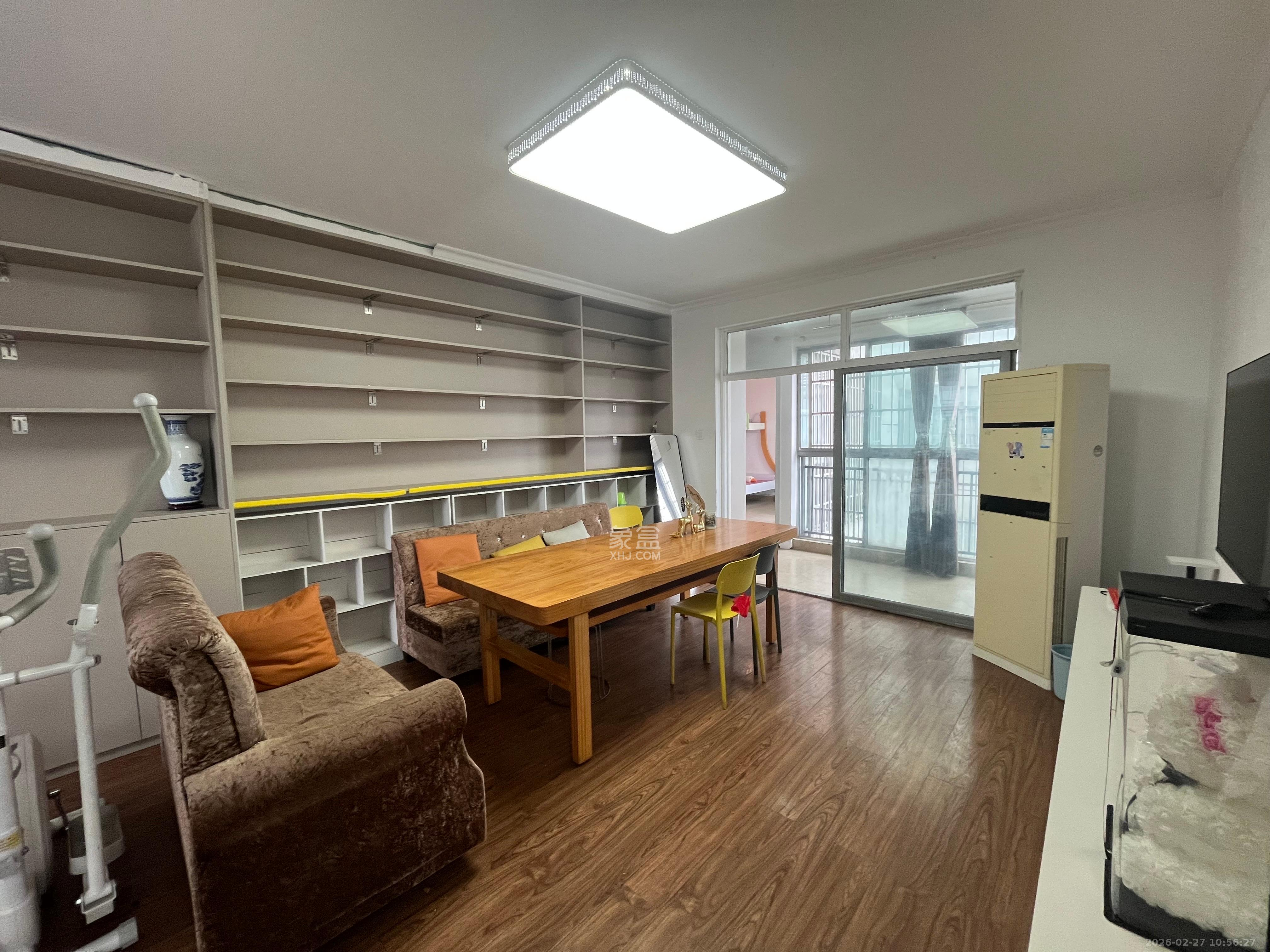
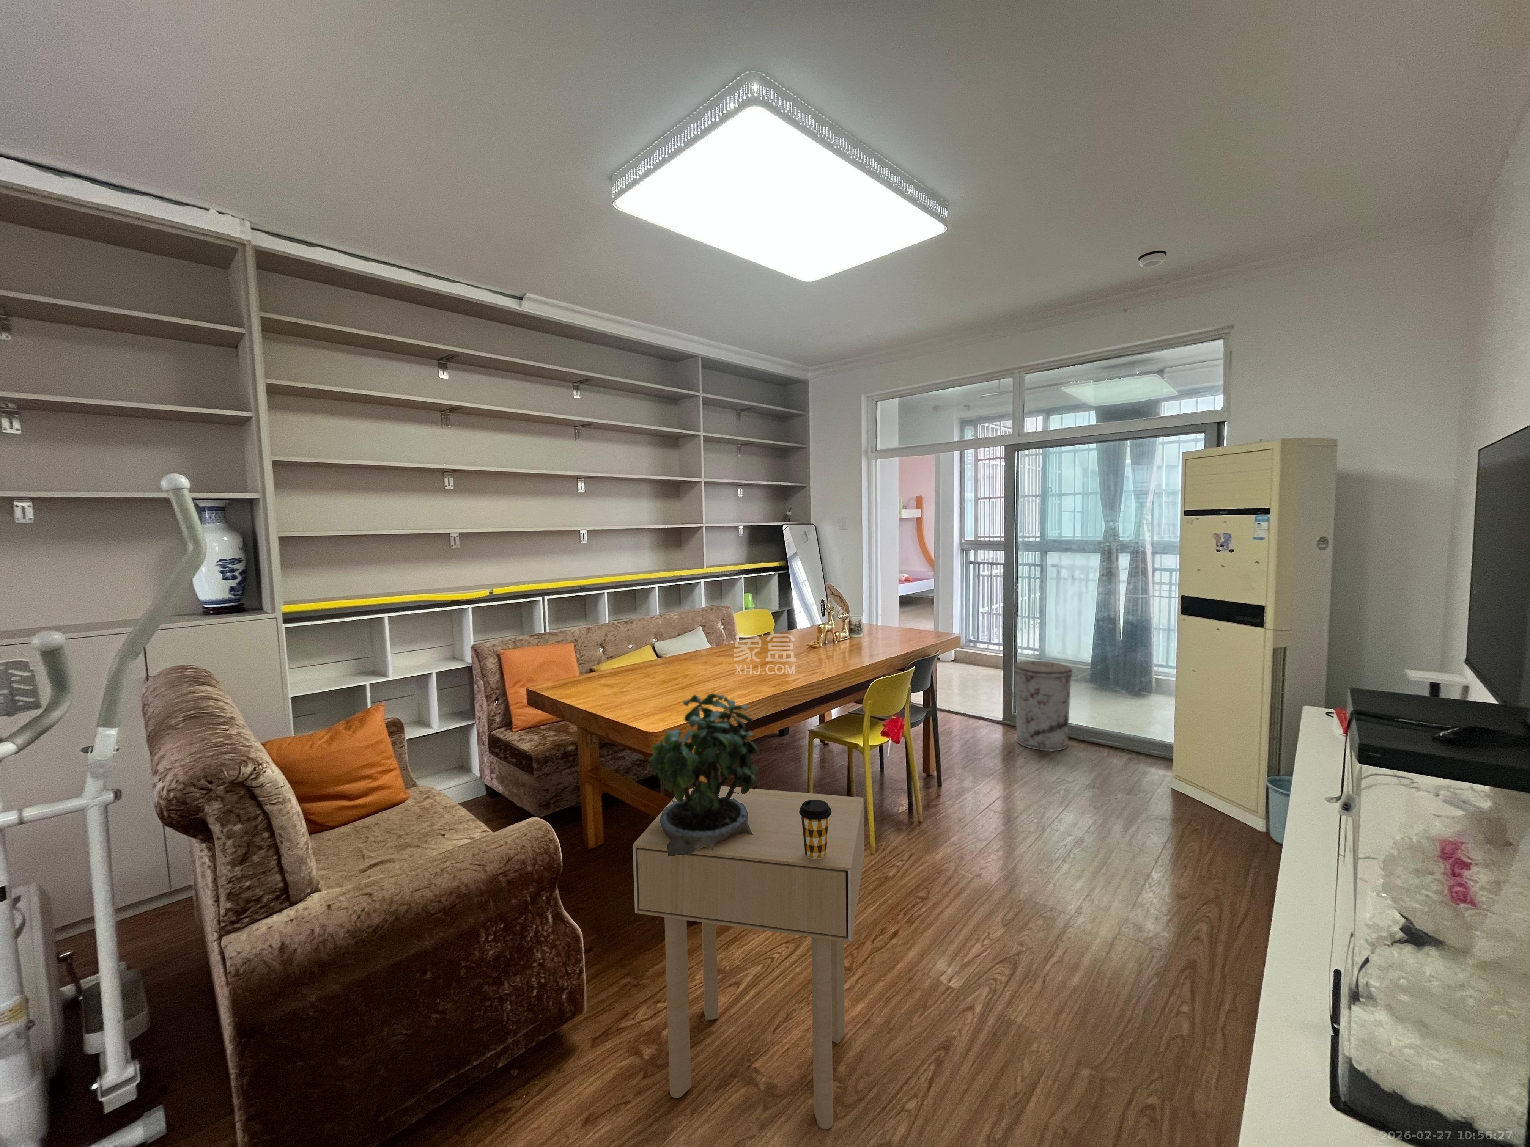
+ trash can [1013,660,1072,752]
+ side table [632,786,865,1130]
+ coffee cup [799,800,831,859]
+ smoke detector [1137,243,1167,267]
+ potted plant [648,693,759,857]
